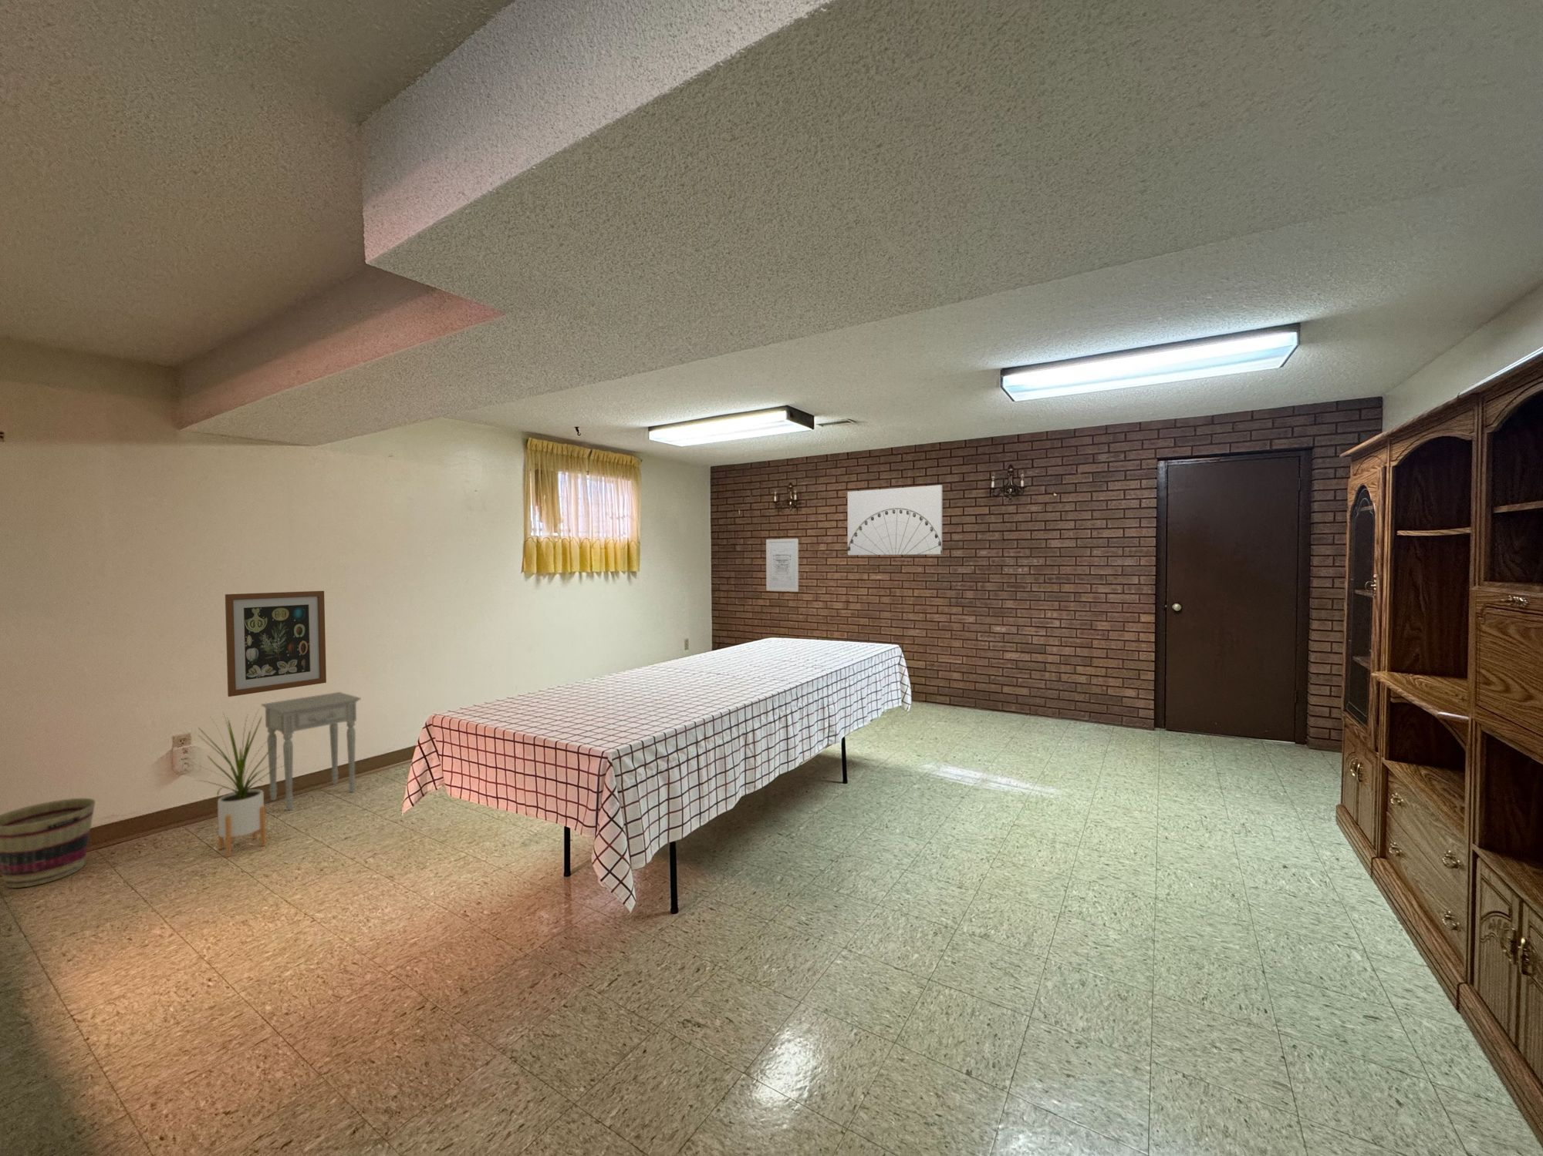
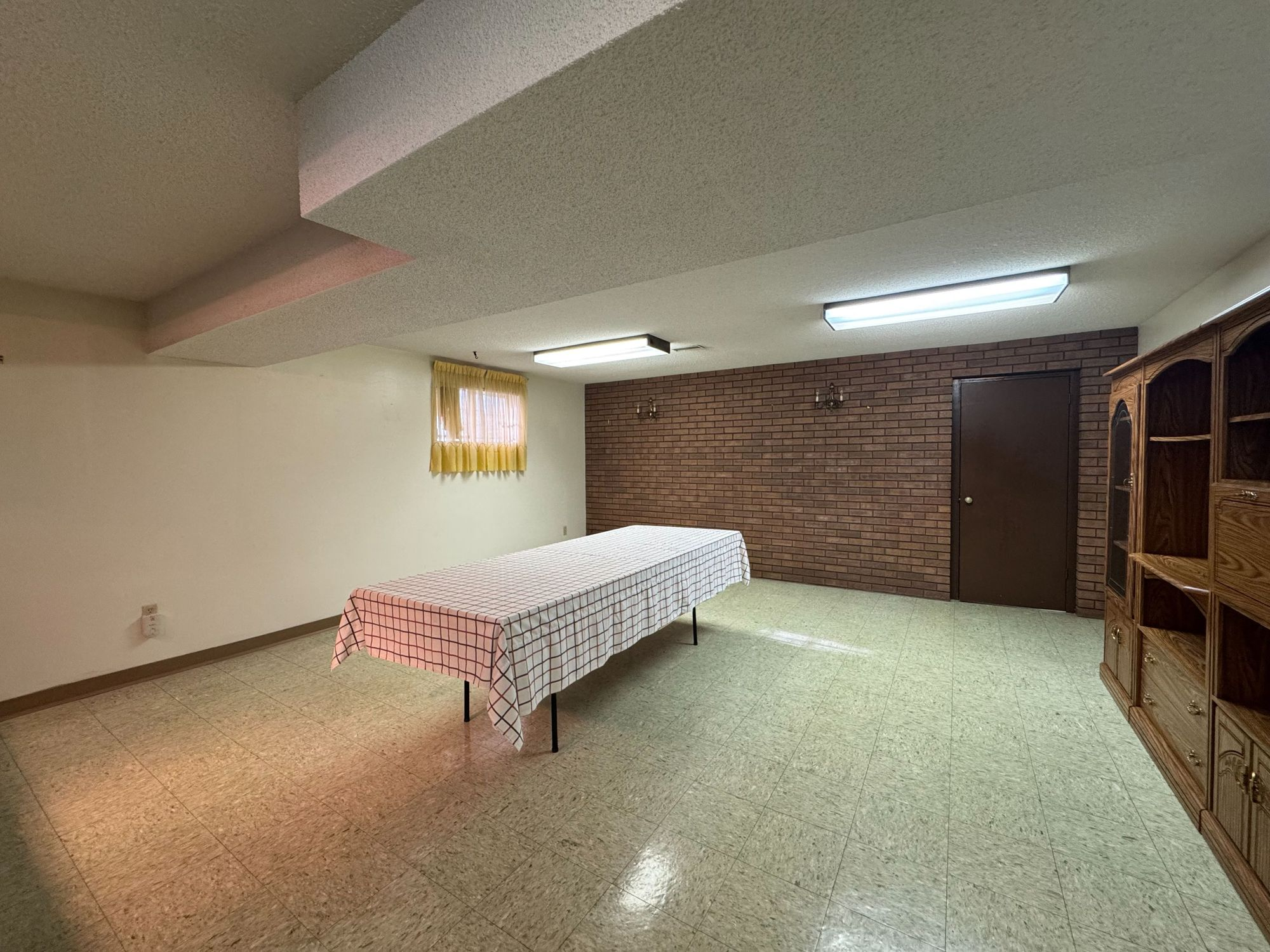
- wall art [225,590,327,697]
- nightstand [260,691,362,811]
- wall art [847,484,943,556]
- house plant [182,708,284,857]
- wall art [765,538,799,593]
- basket [0,798,96,889]
